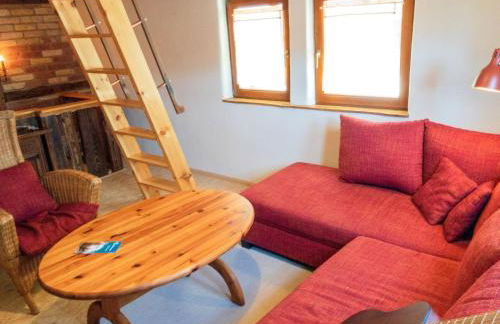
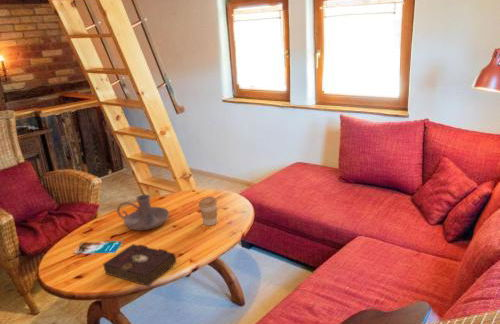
+ candle holder [116,193,170,231]
+ coffee cup [198,196,218,227]
+ book [102,243,177,287]
